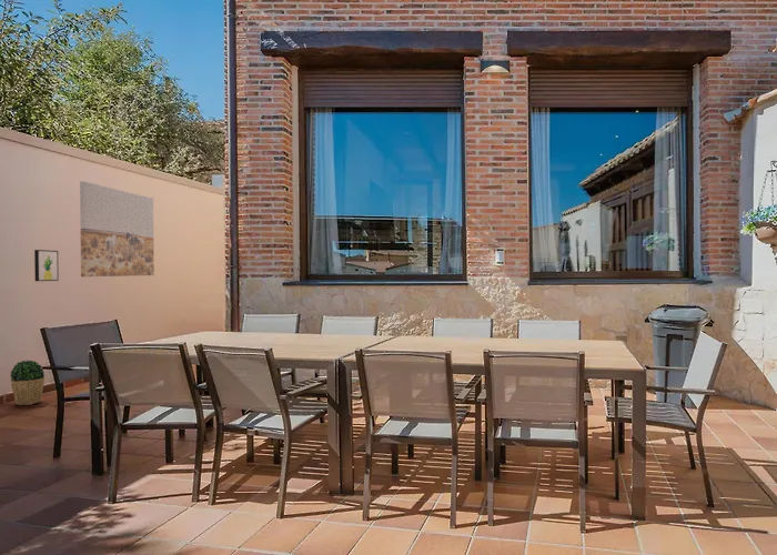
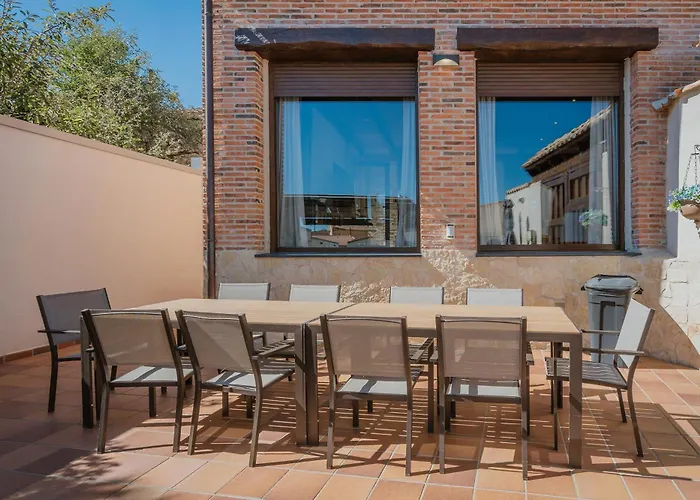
- potted plant [9,360,46,406]
- wall art [79,181,155,278]
- wall art [33,249,60,282]
